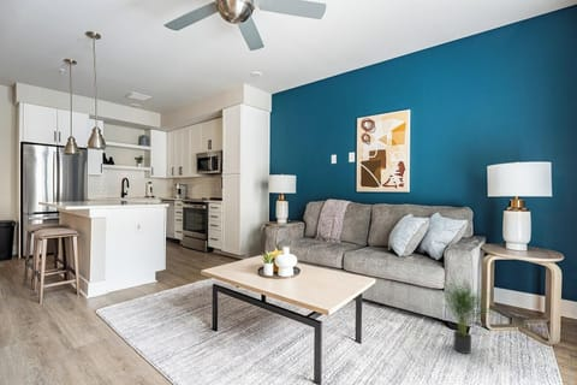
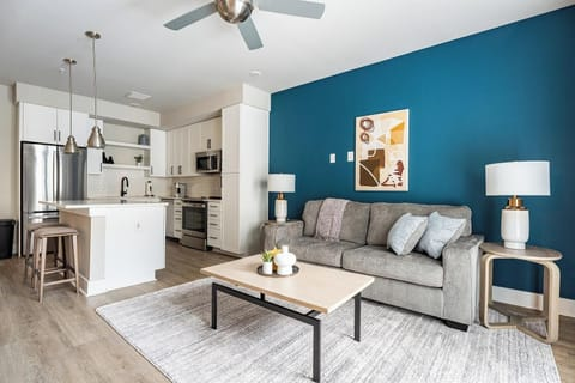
- potted plant [439,270,504,355]
